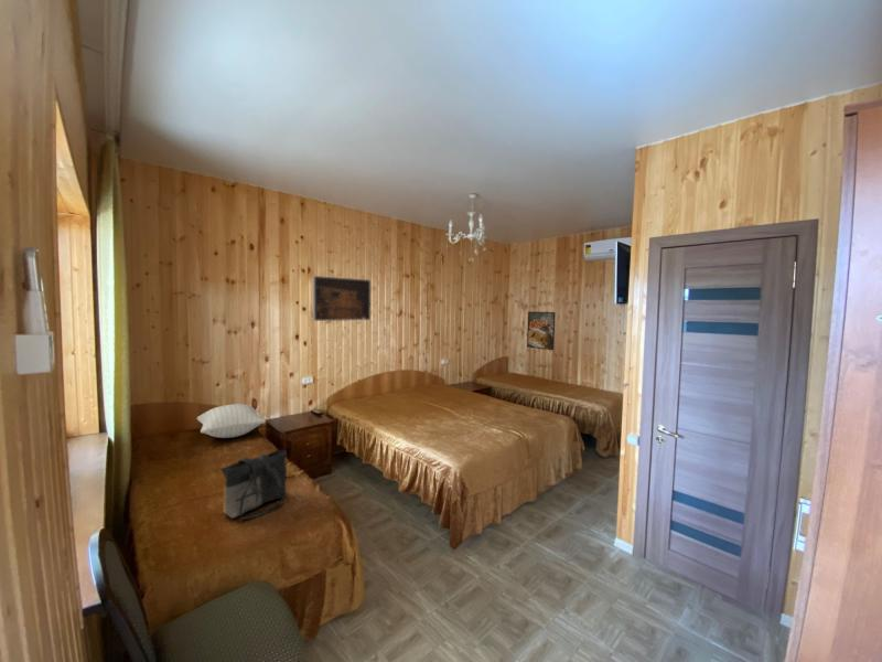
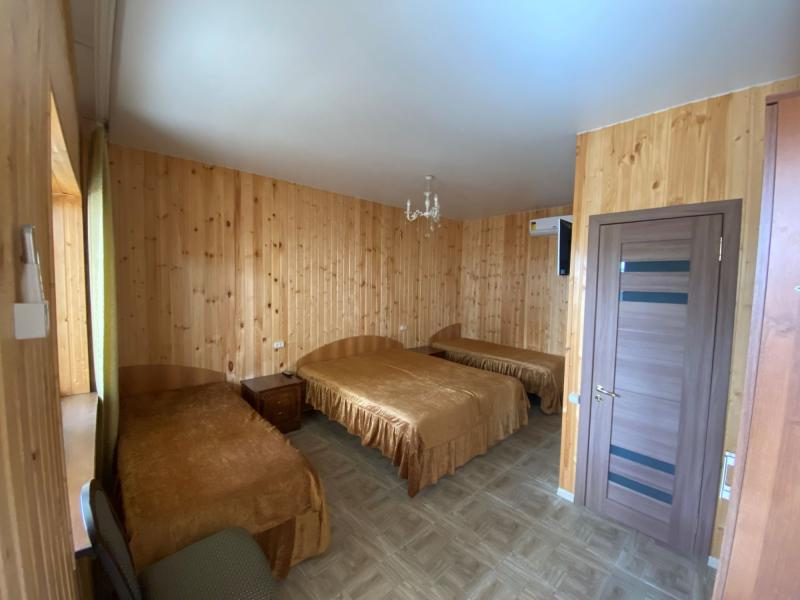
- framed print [526,310,557,351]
- tote bag [219,449,288,521]
- pillow [196,403,267,439]
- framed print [312,275,372,322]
